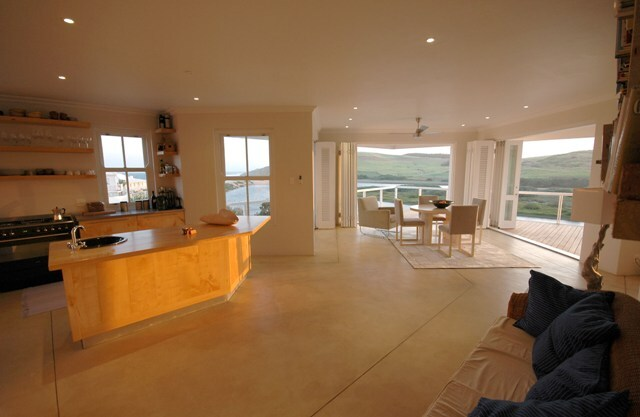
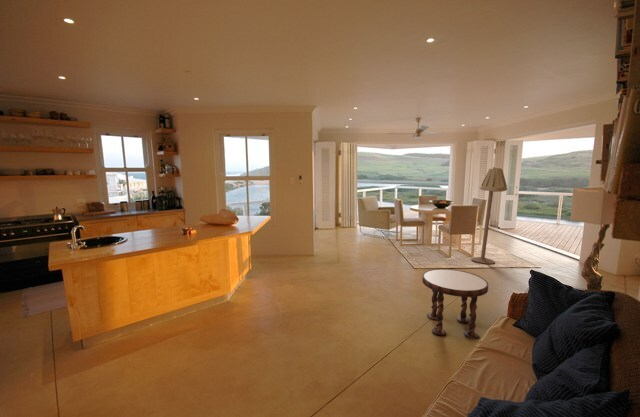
+ floor lamp [470,166,508,265]
+ side table [421,268,489,340]
